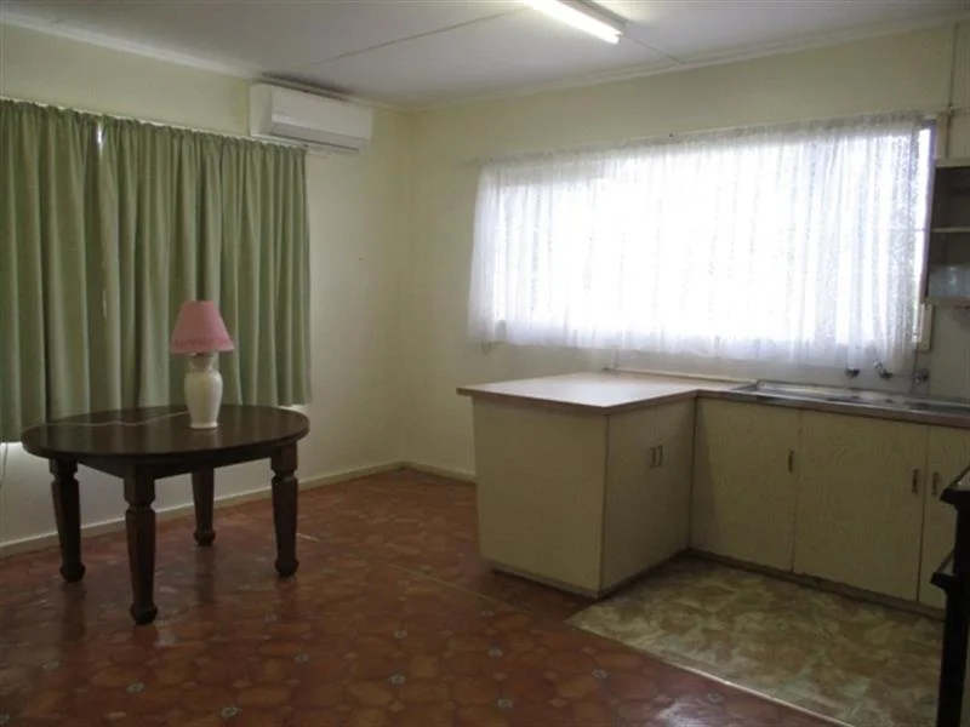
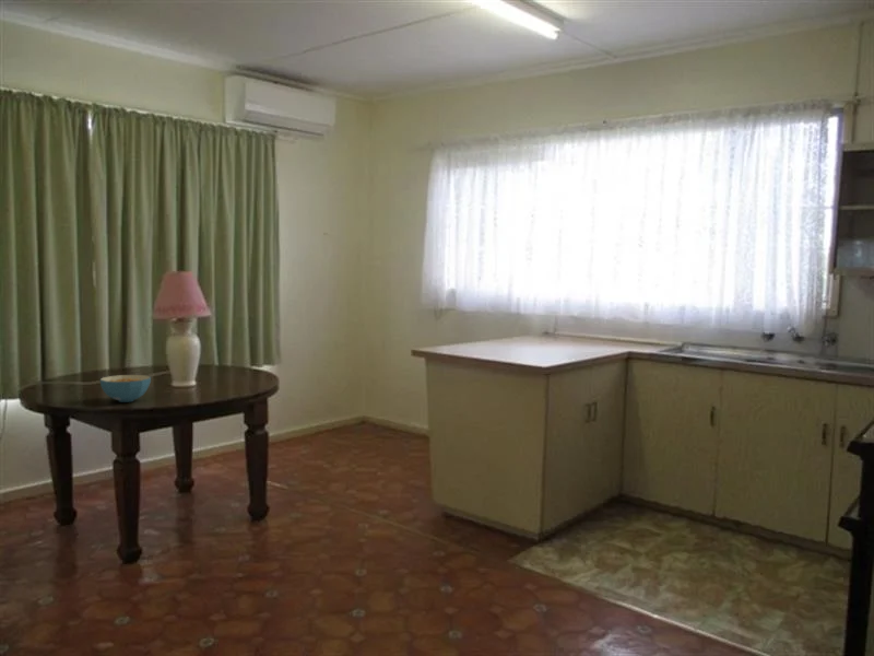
+ cereal bowl [99,374,152,403]
